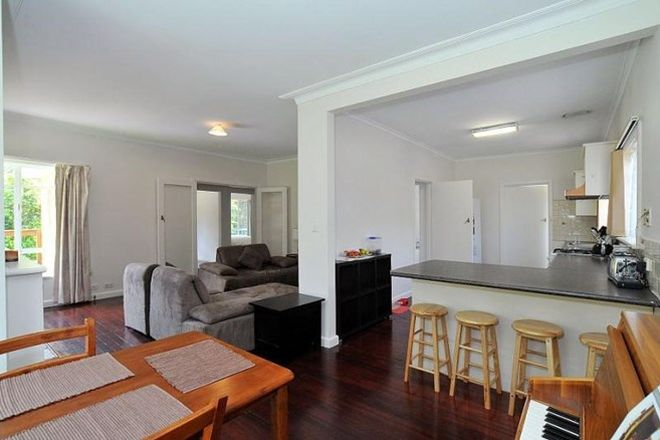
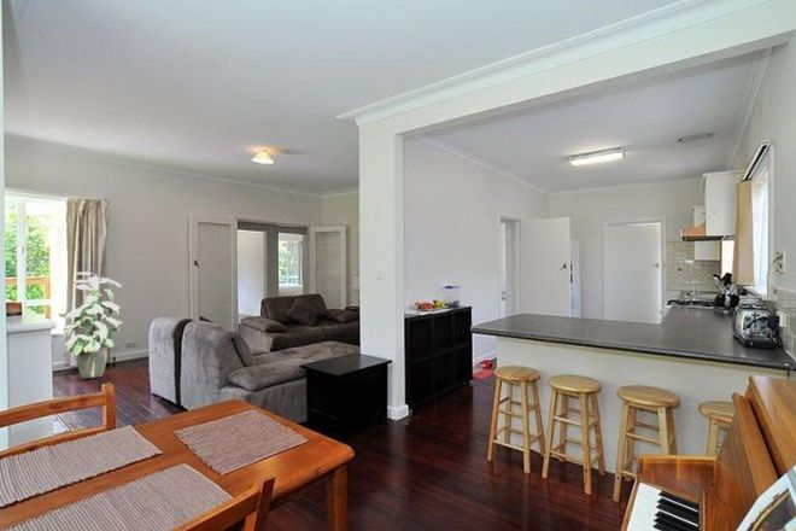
+ indoor plant [55,270,124,379]
